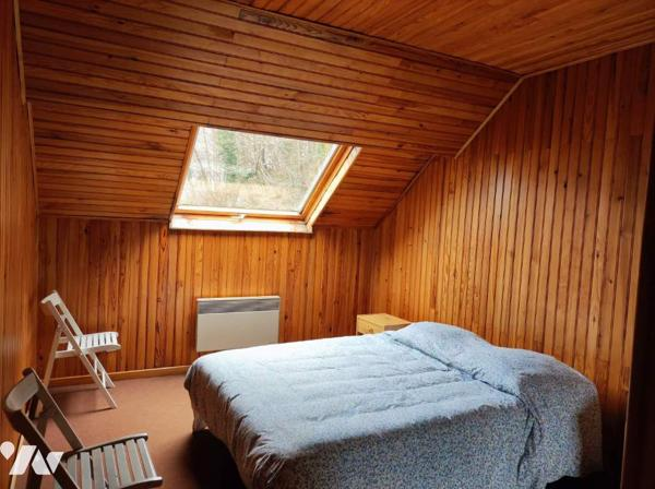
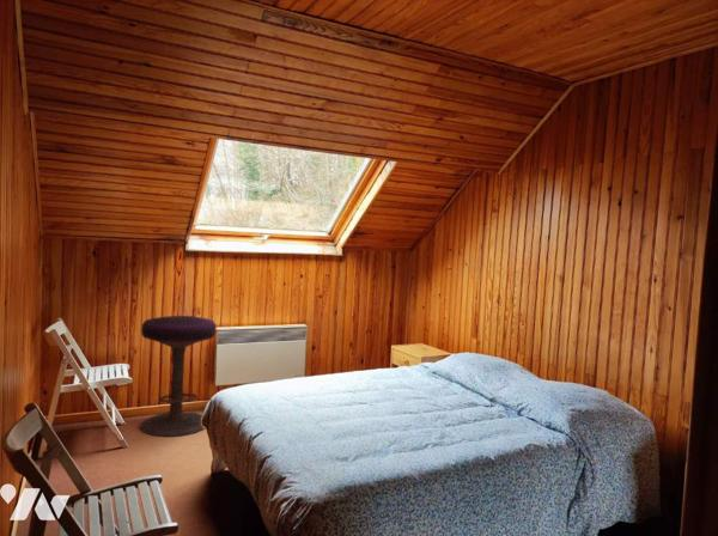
+ stool [140,315,217,438]
